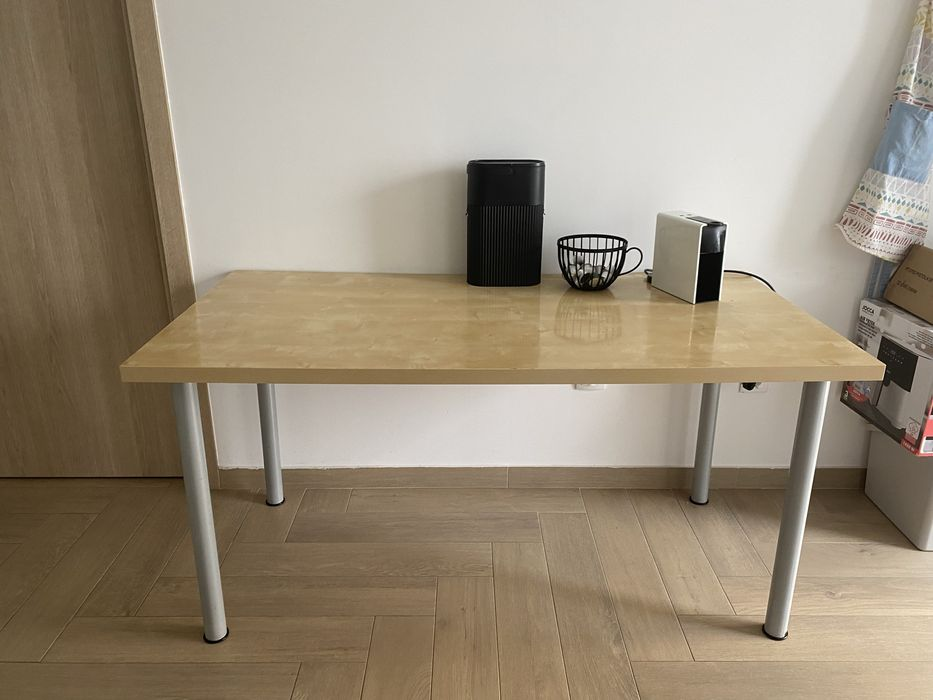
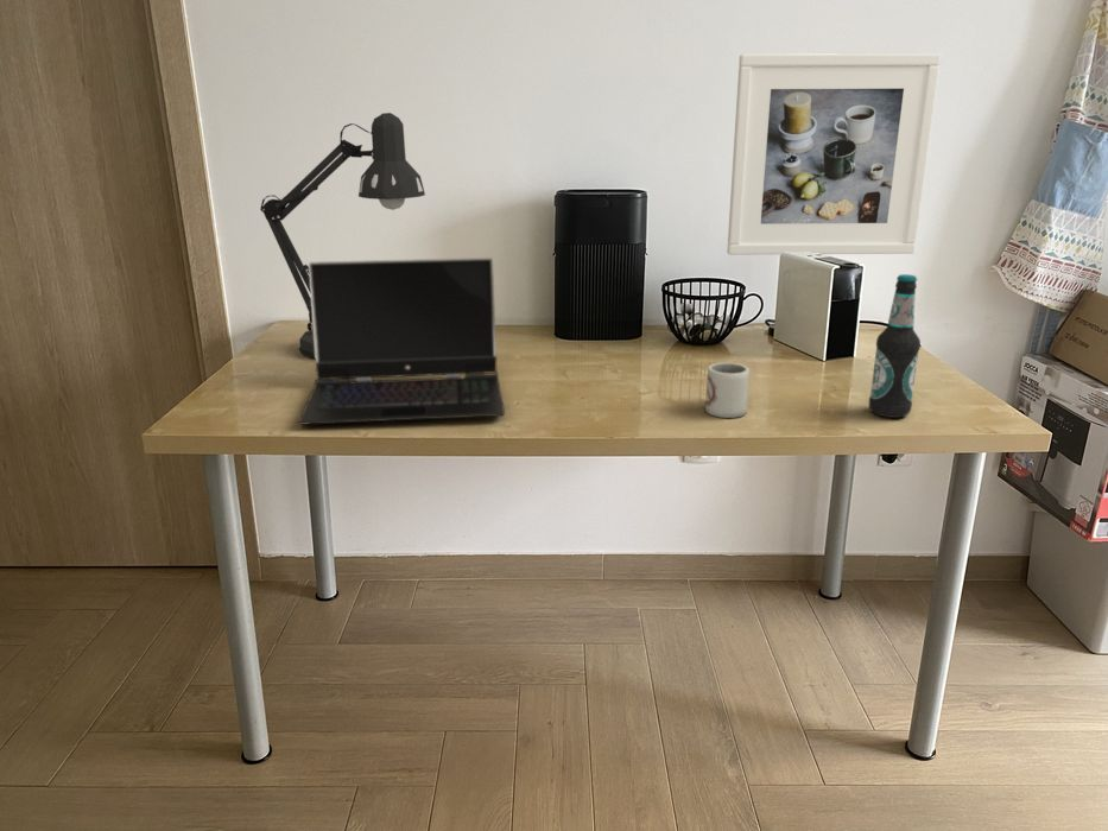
+ laptop computer [298,256,506,426]
+ desk lamp [259,112,426,360]
+ bottle [868,273,922,419]
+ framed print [726,52,942,256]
+ cup [704,361,751,419]
